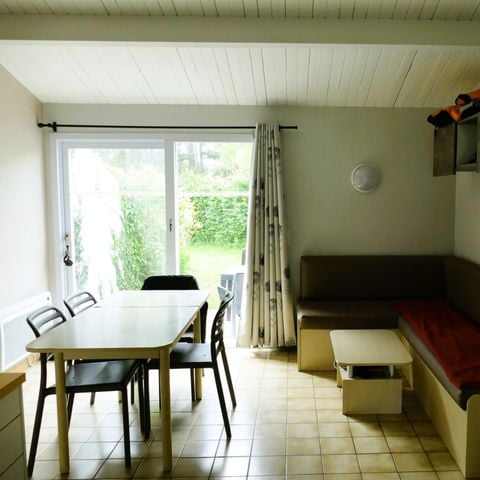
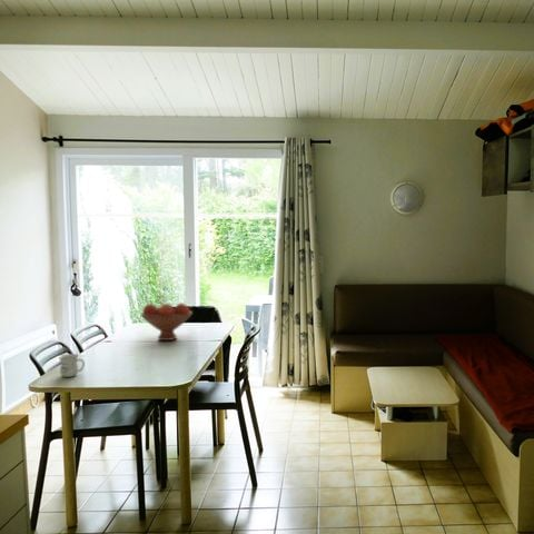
+ fruit bowl [140,301,194,342]
+ mug [58,353,86,378]
